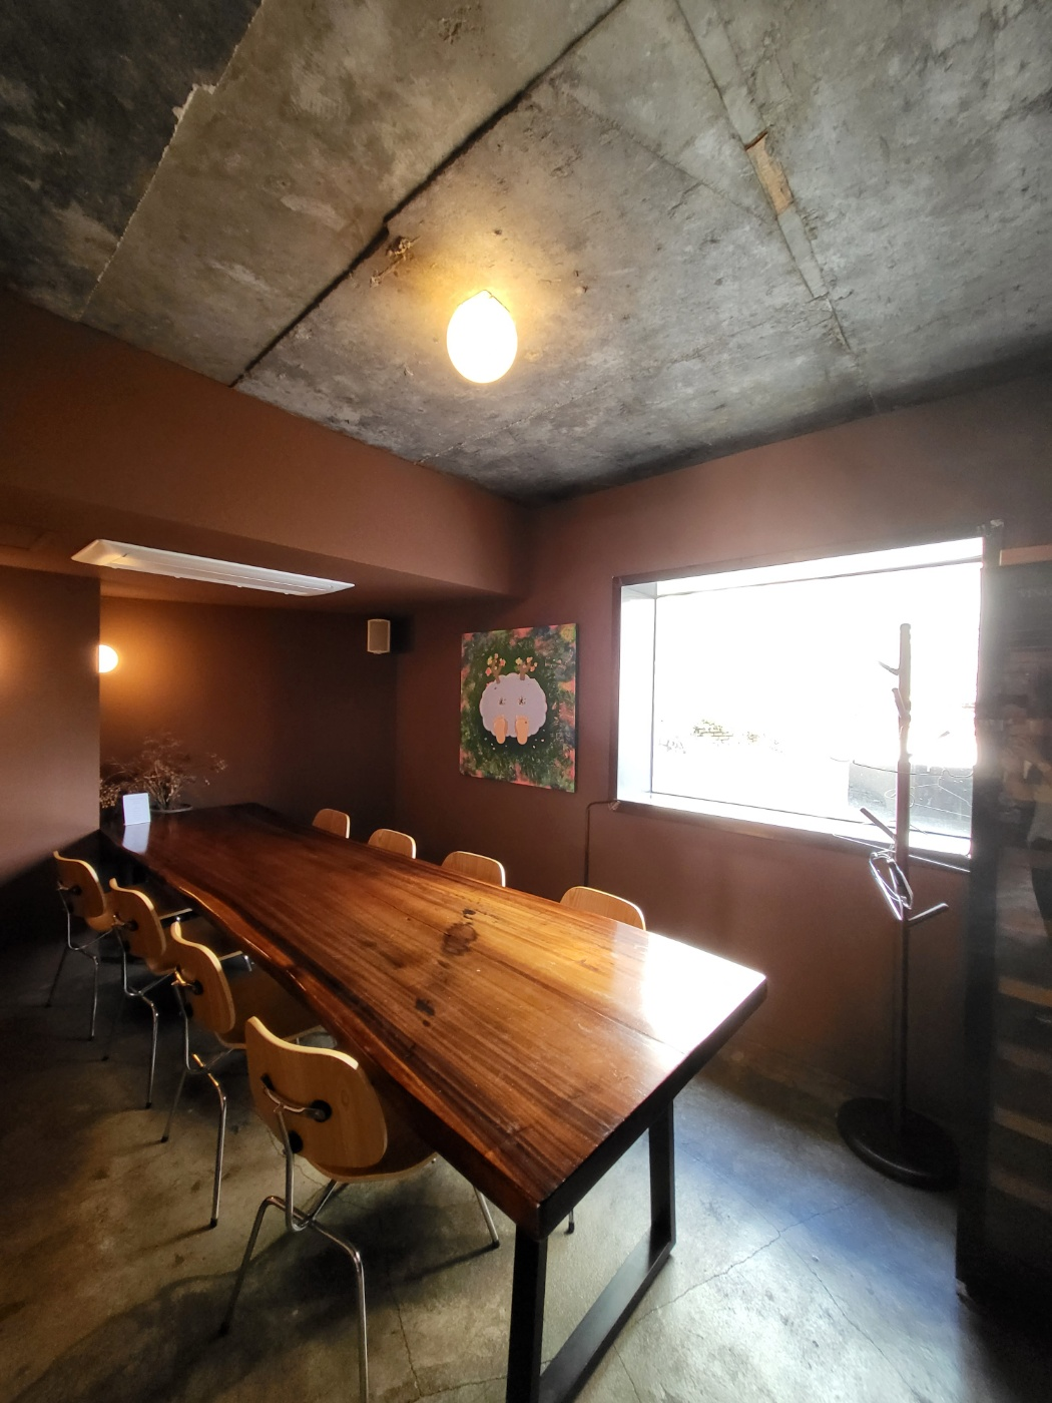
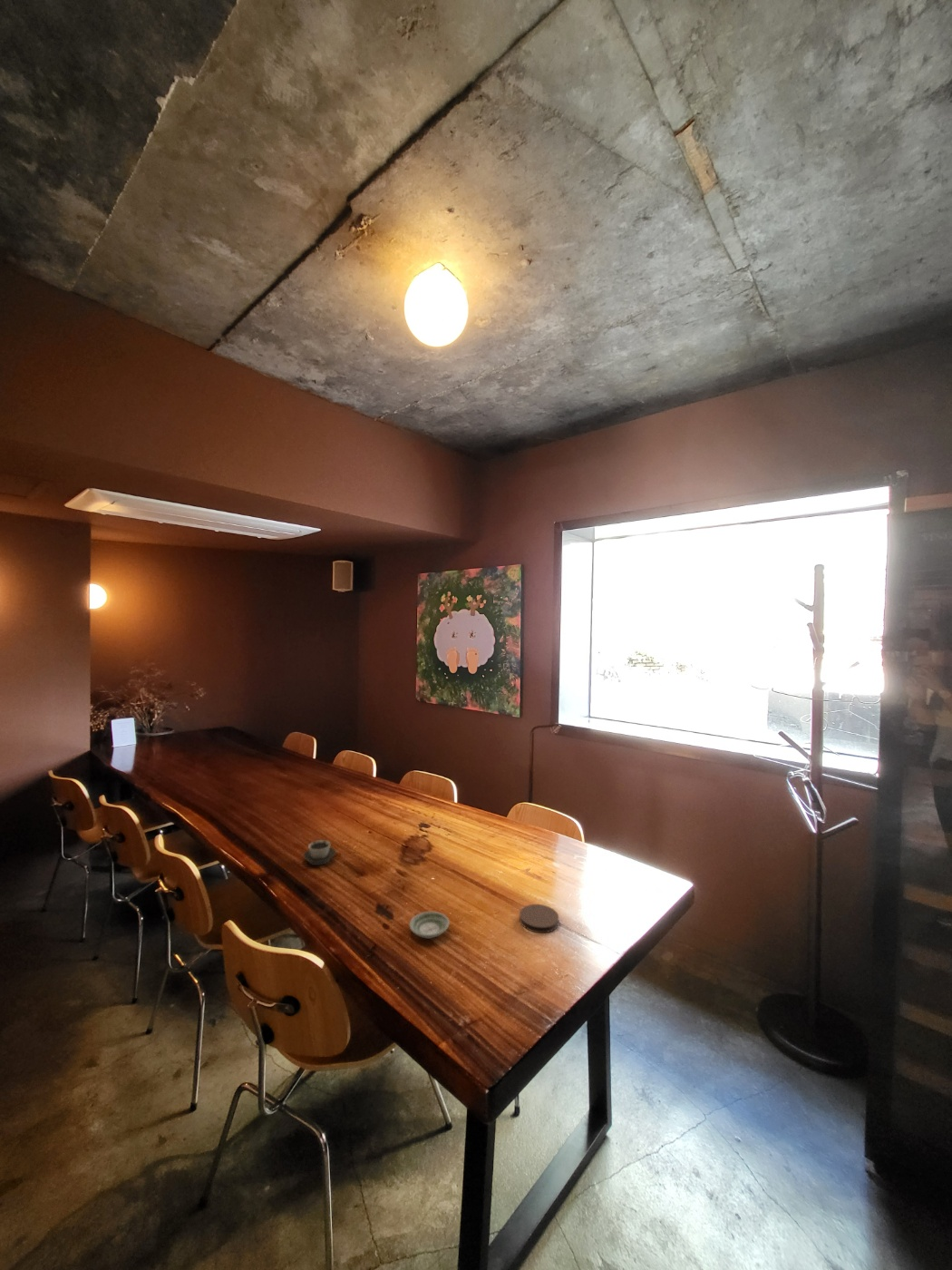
+ coaster [519,904,559,933]
+ cup [302,839,337,866]
+ saucer [409,911,451,940]
